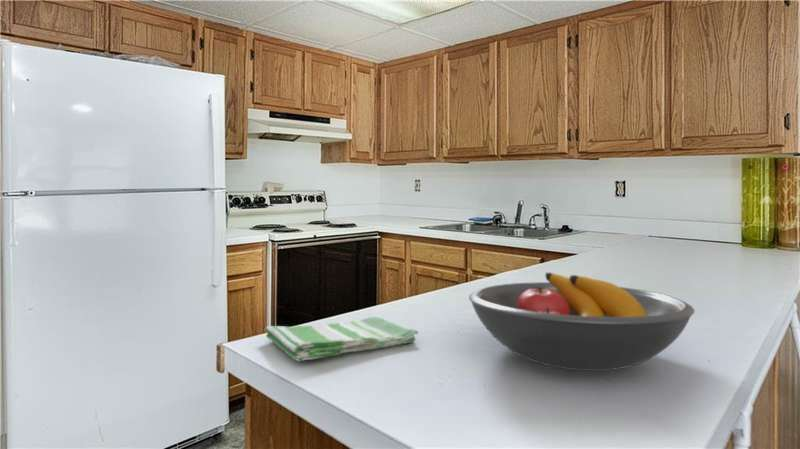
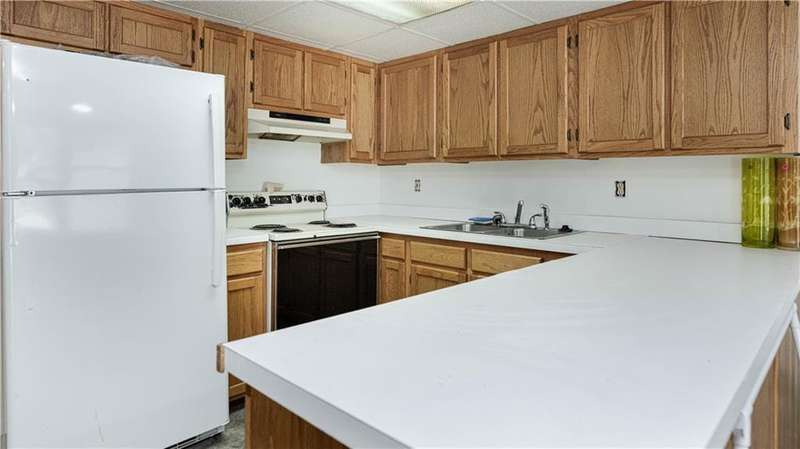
- fruit bowl [468,271,696,372]
- dish towel [265,316,419,362]
